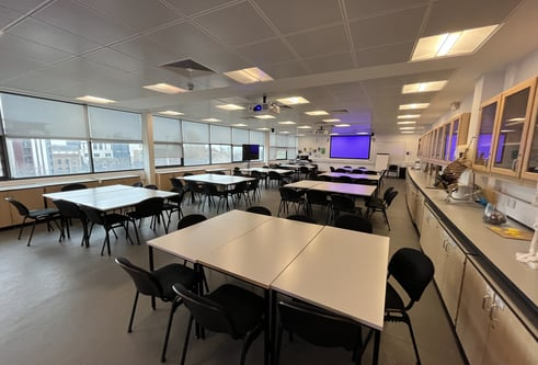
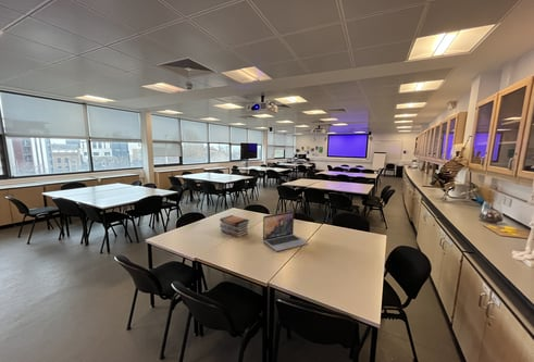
+ book stack [219,214,250,238]
+ laptop [262,211,309,252]
